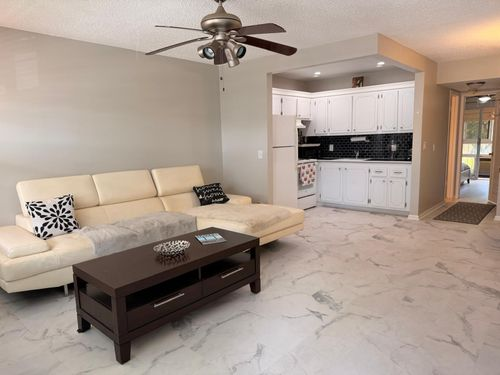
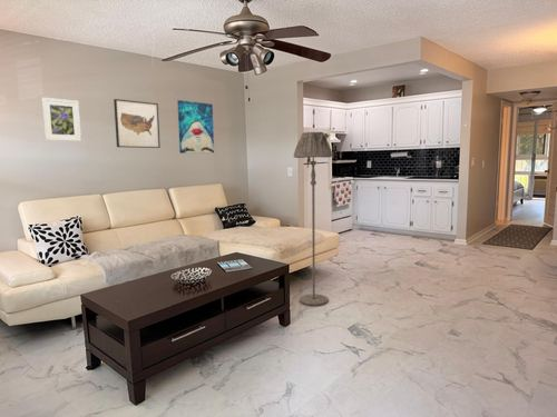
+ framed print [40,97,82,142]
+ floor lamp [293,131,333,307]
+ wall art [113,98,162,149]
+ wall art [176,99,215,155]
